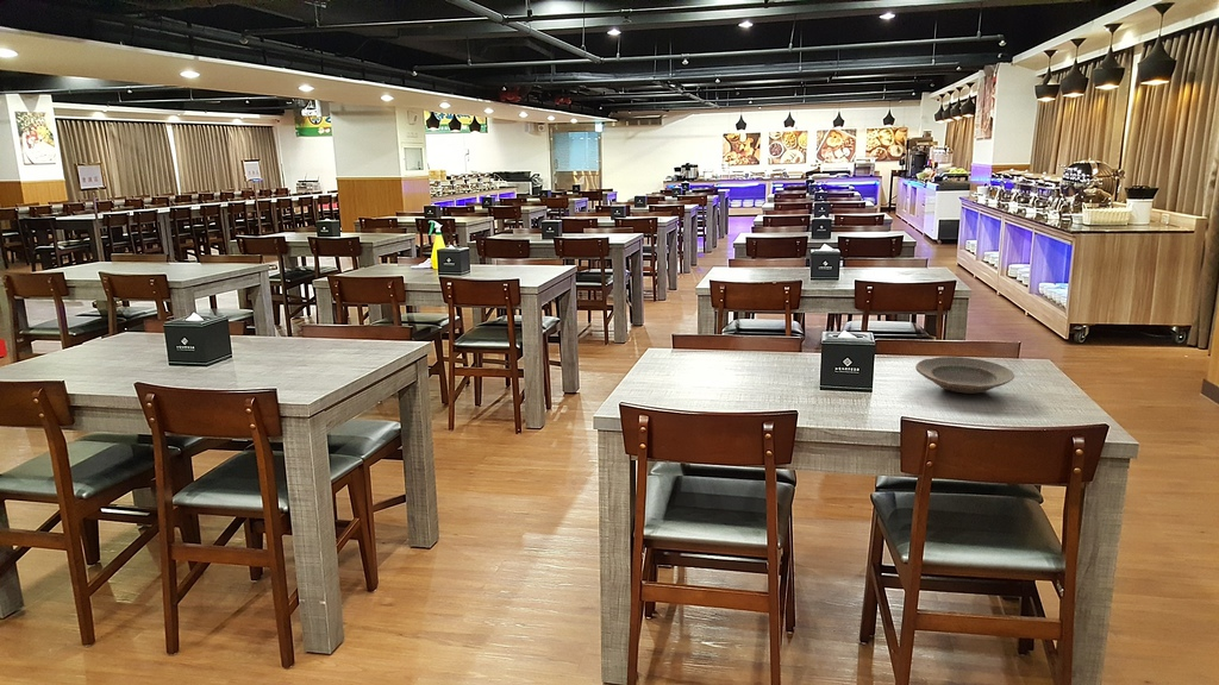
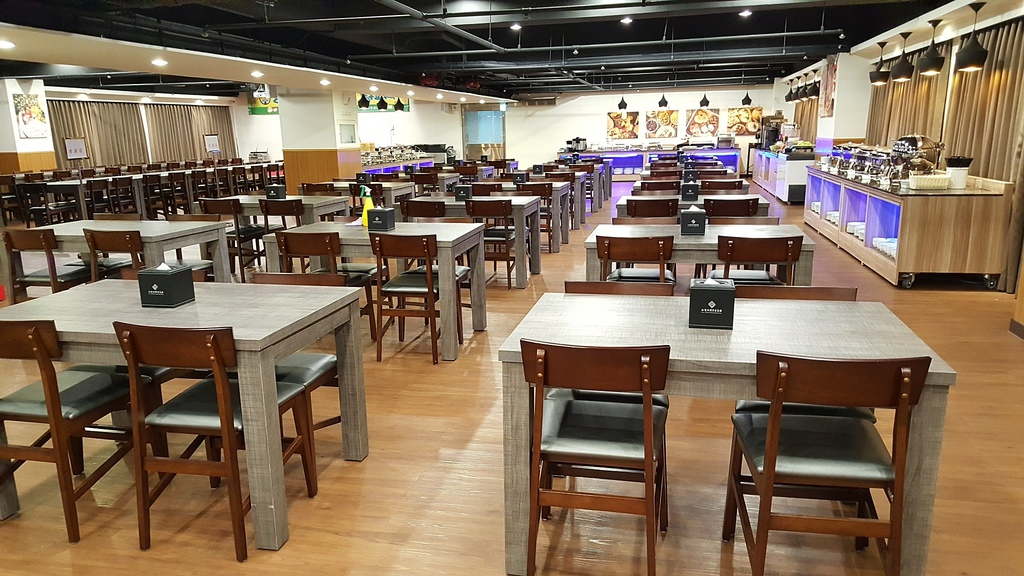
- plate [914,356,1015,395]
